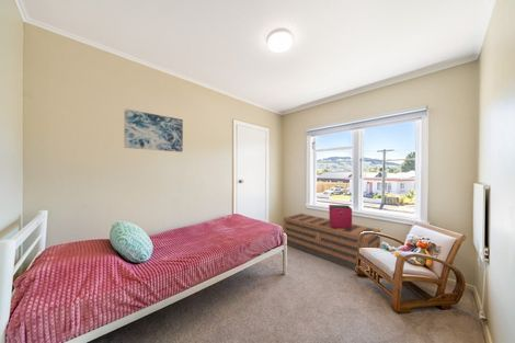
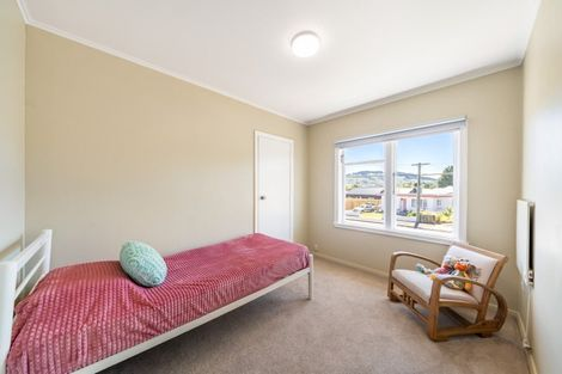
- storage bench [283,213,381,272]
- storage bin [328,204,353,229]
- wall art [123,107,184,153]
